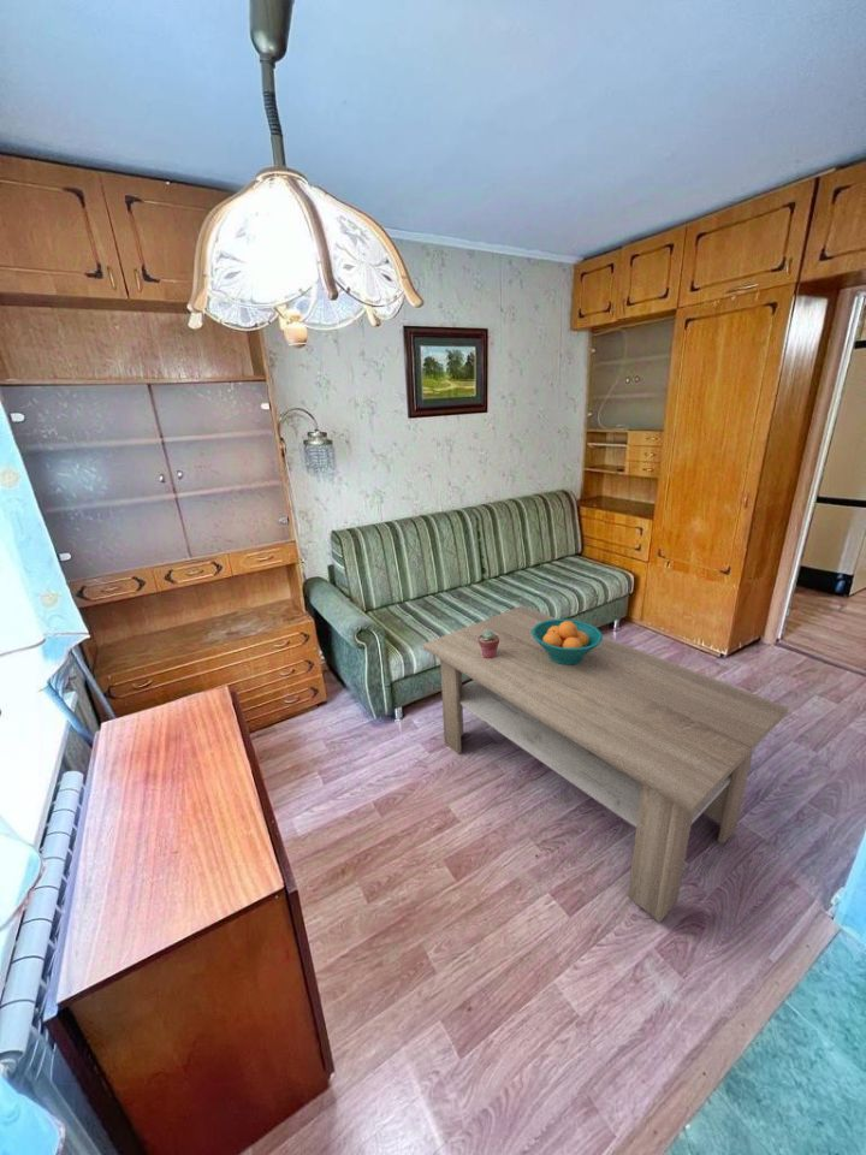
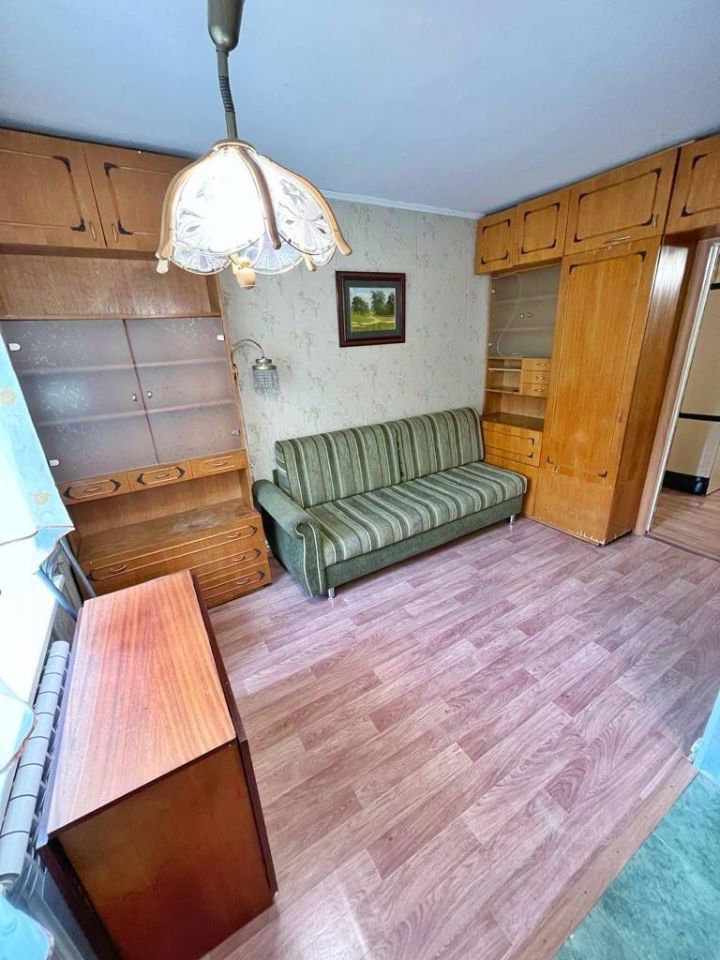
- potted succulent [478,630,499,658]
- coffee table [422,604,789,923]
- fruit bowl [532,618,604,664]
